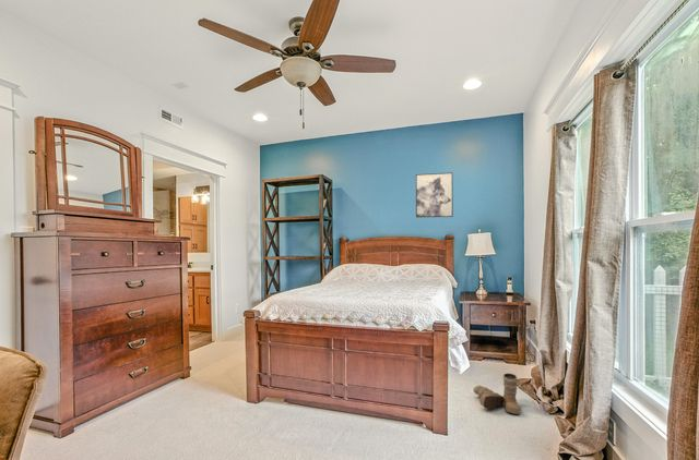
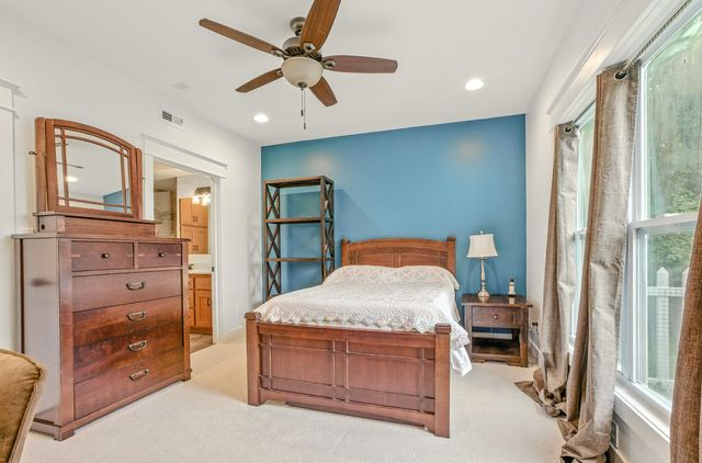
- boots [472,373,520,415]
- wall art [415,171,454,218]
